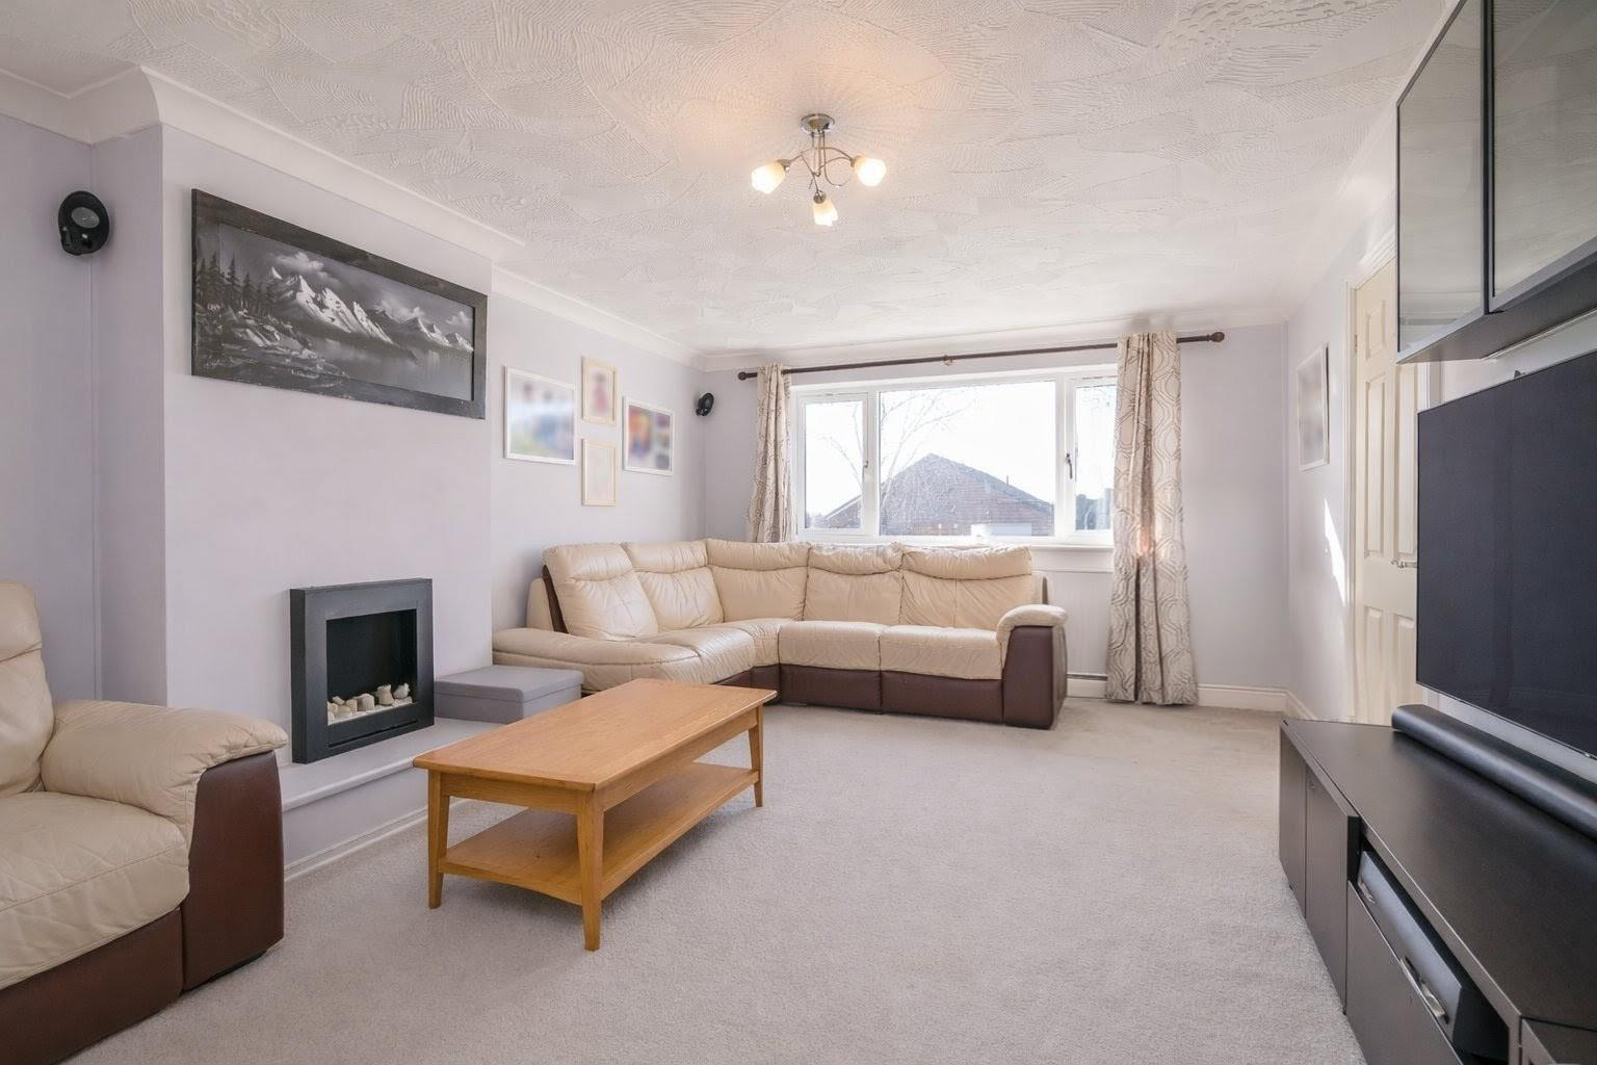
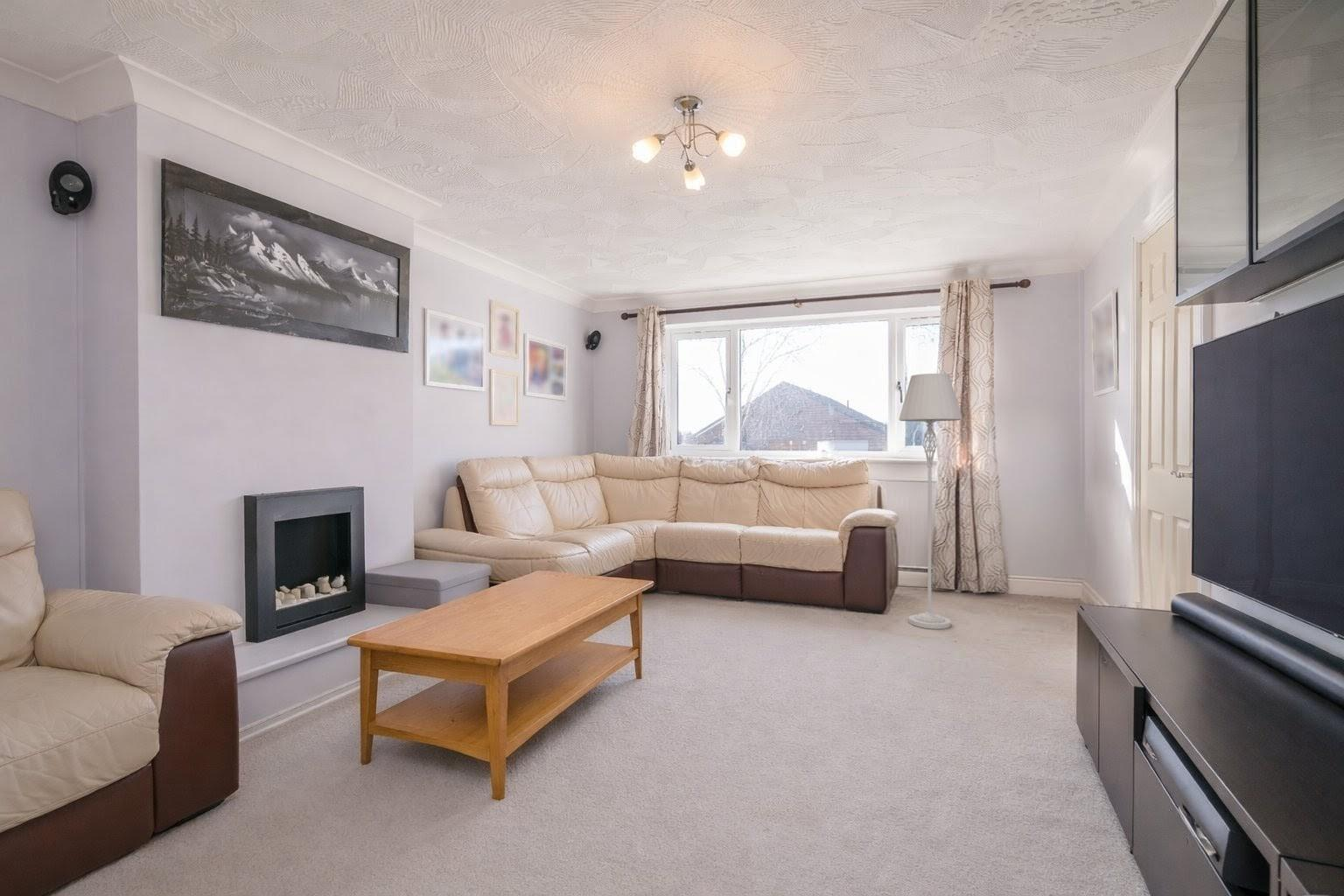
+ floor lamp [899,373,963,630]
